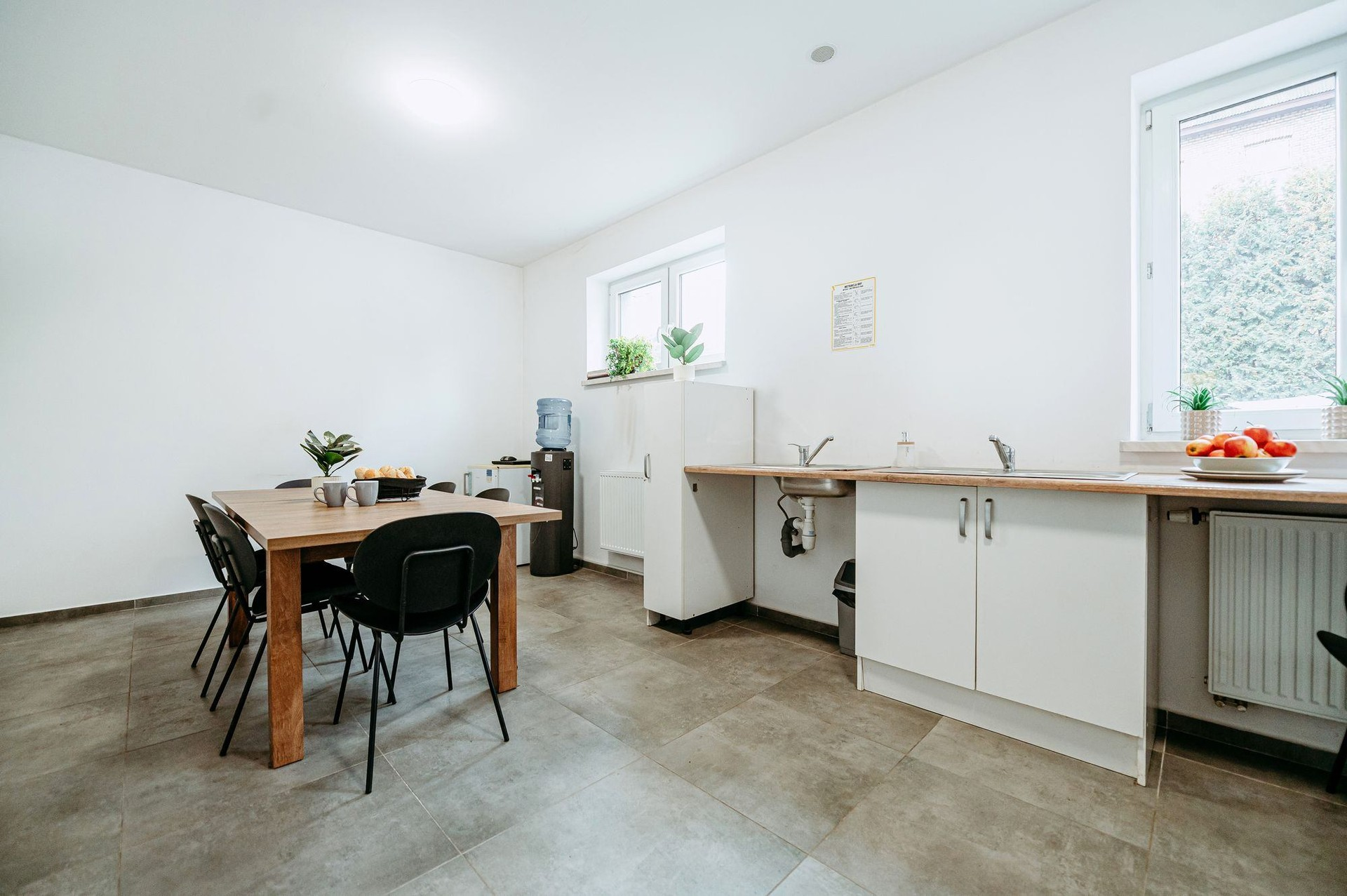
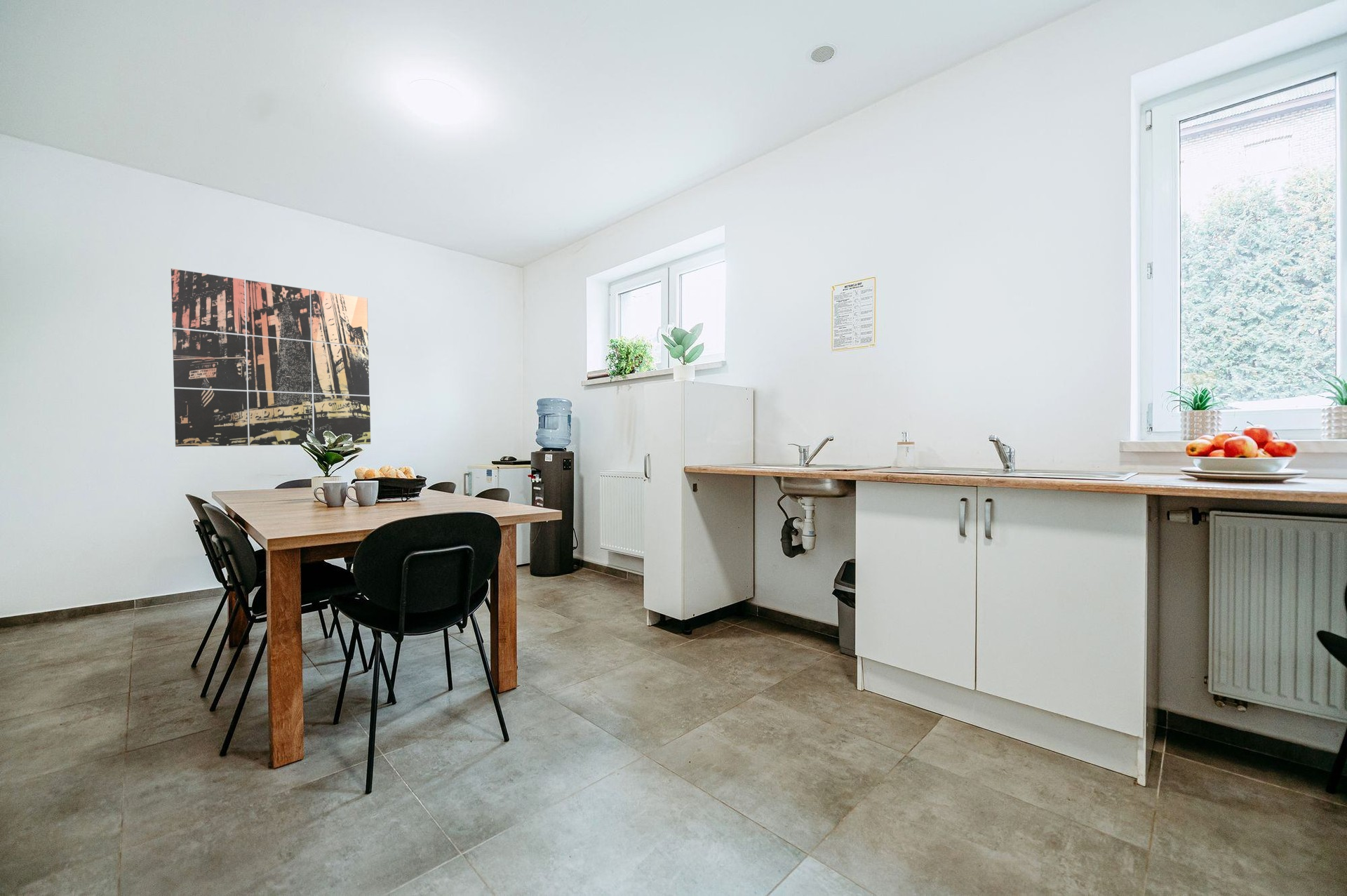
+ wall art [170,268,371,447]
